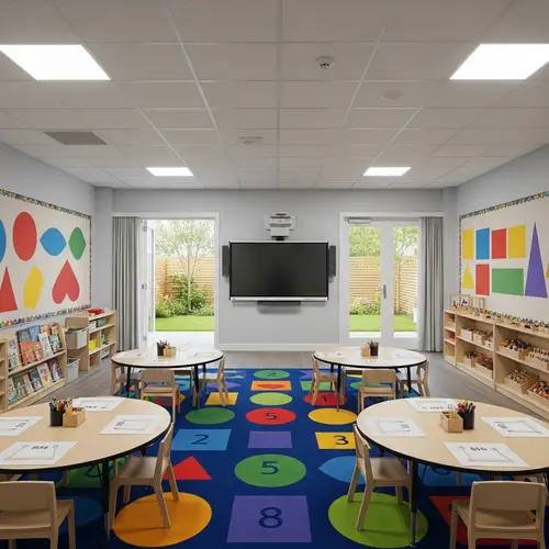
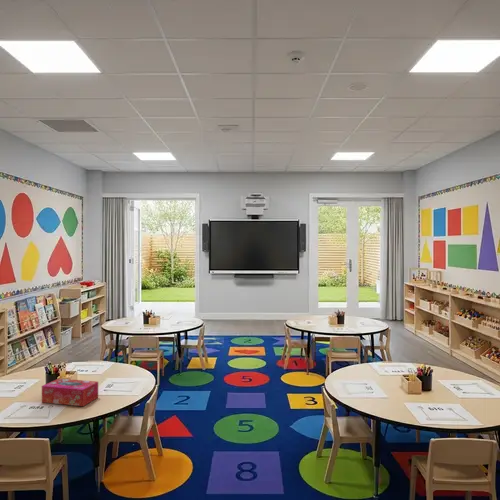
+ tissue box [41,378,99,407]
